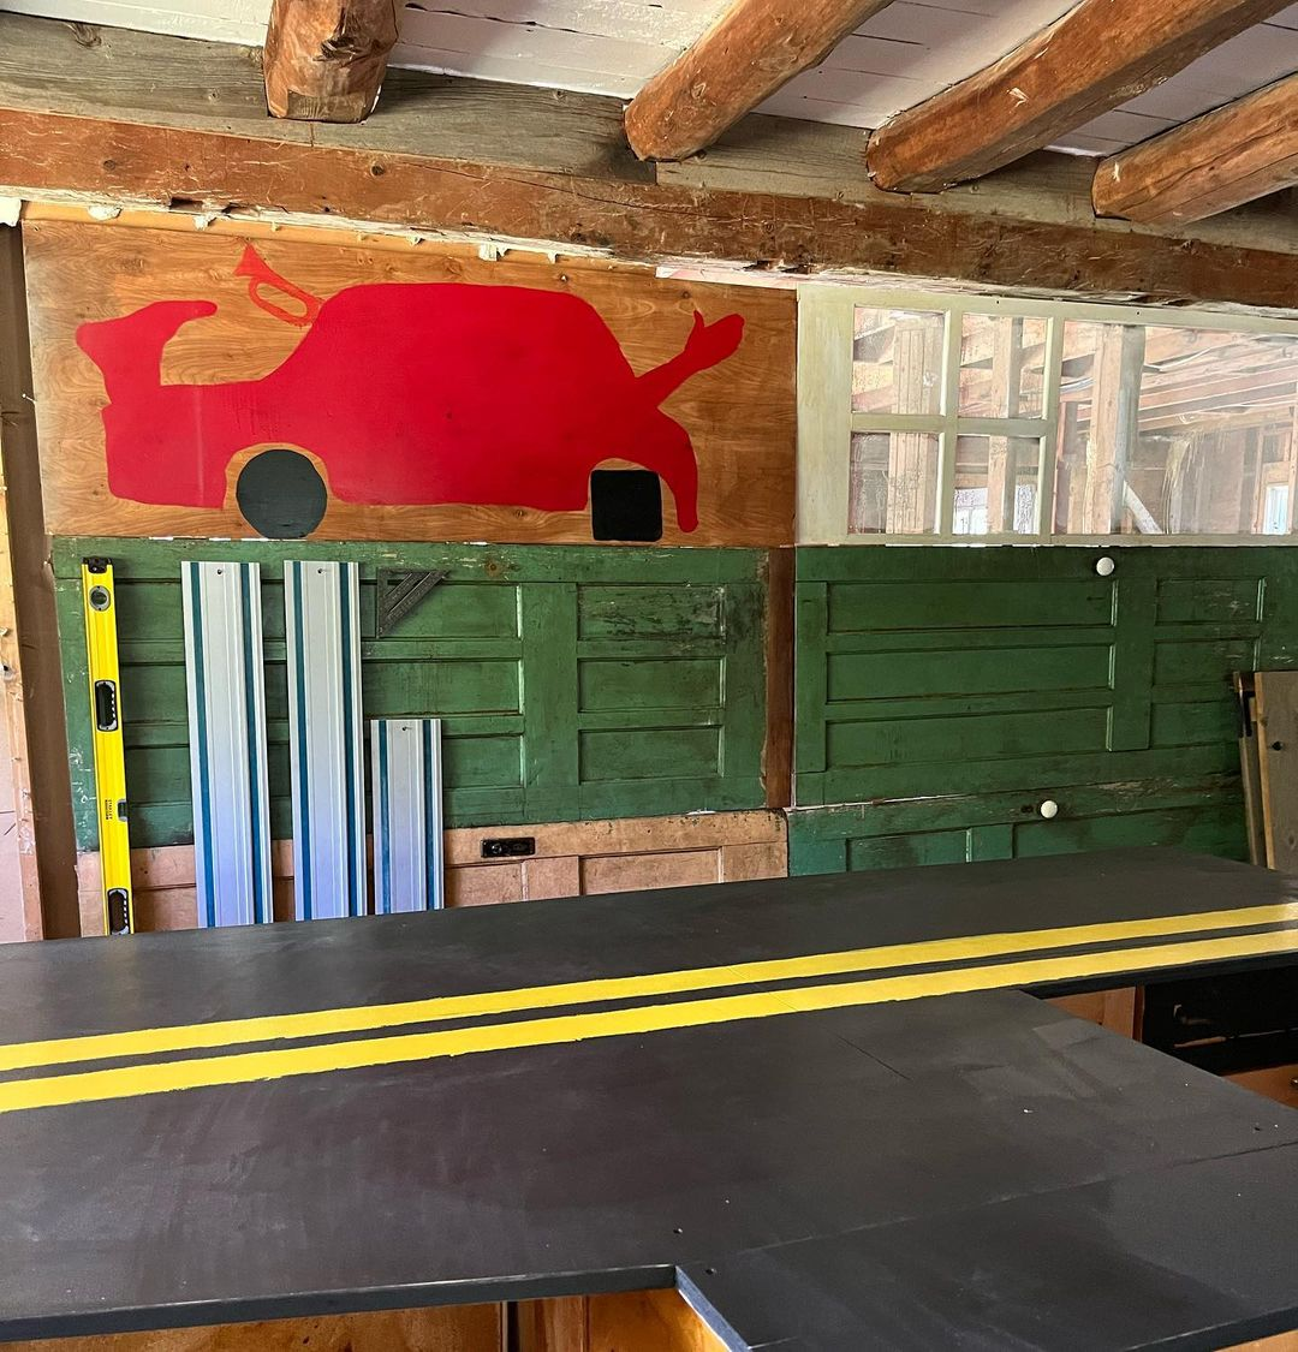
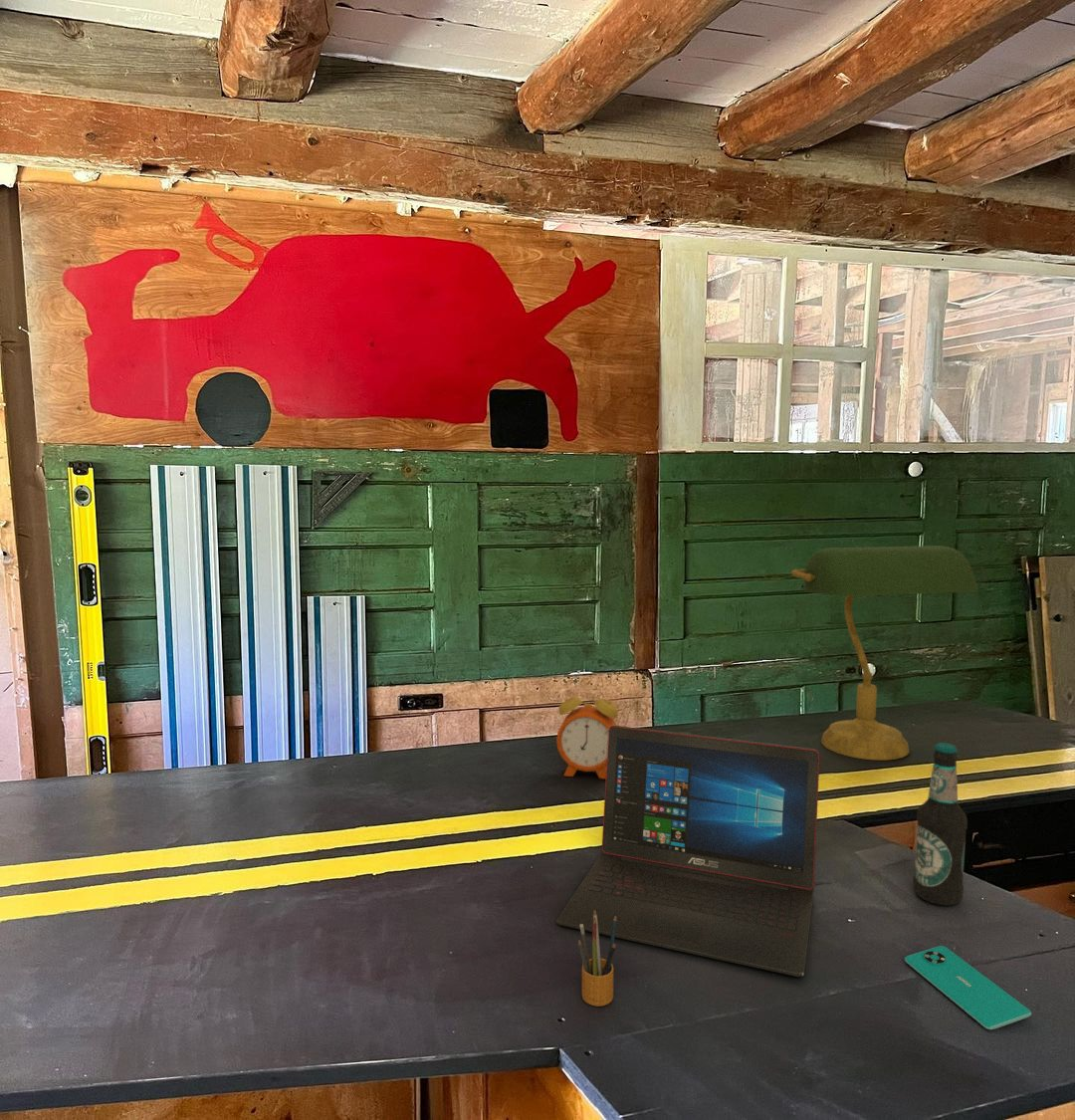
+ smartphone [904,945,1032,1030]
+ pencil box [577,909,617,1008]
+ desk lamp [790,545,979,761]
+ laptop [556,725,821,978]
+ bottle [912,742,968,906]
+ alarm clock [555,684,619,780]
